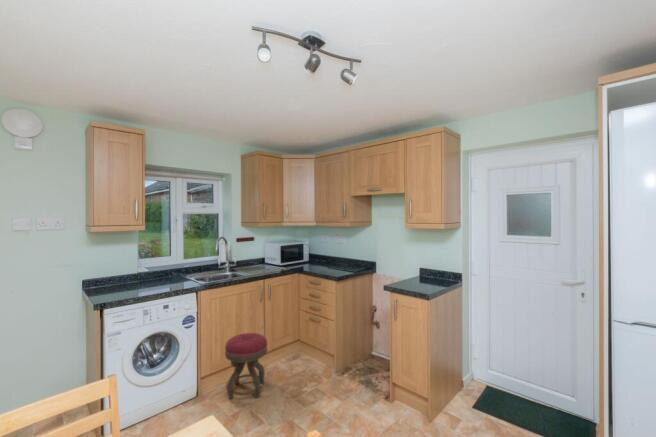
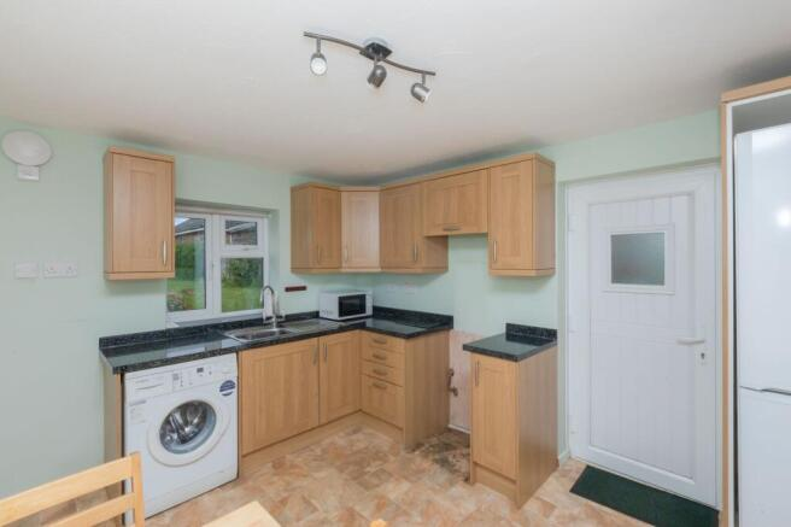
- stool [224,332,268,400]
